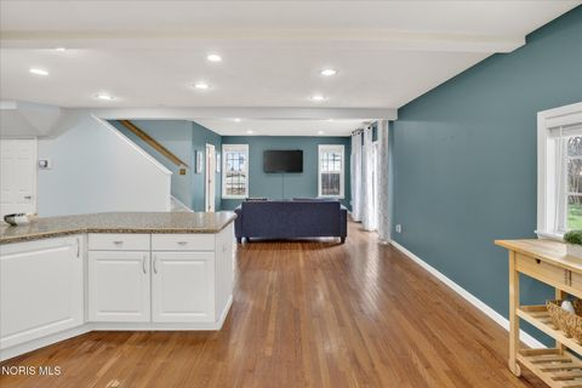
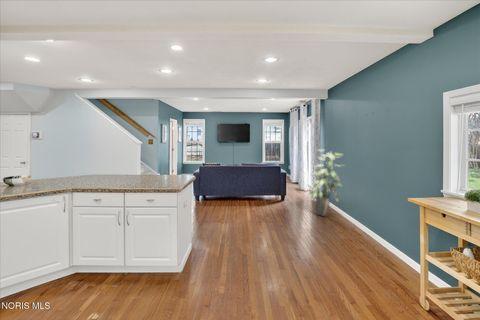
+ indoor plant [306,148,346,217]
